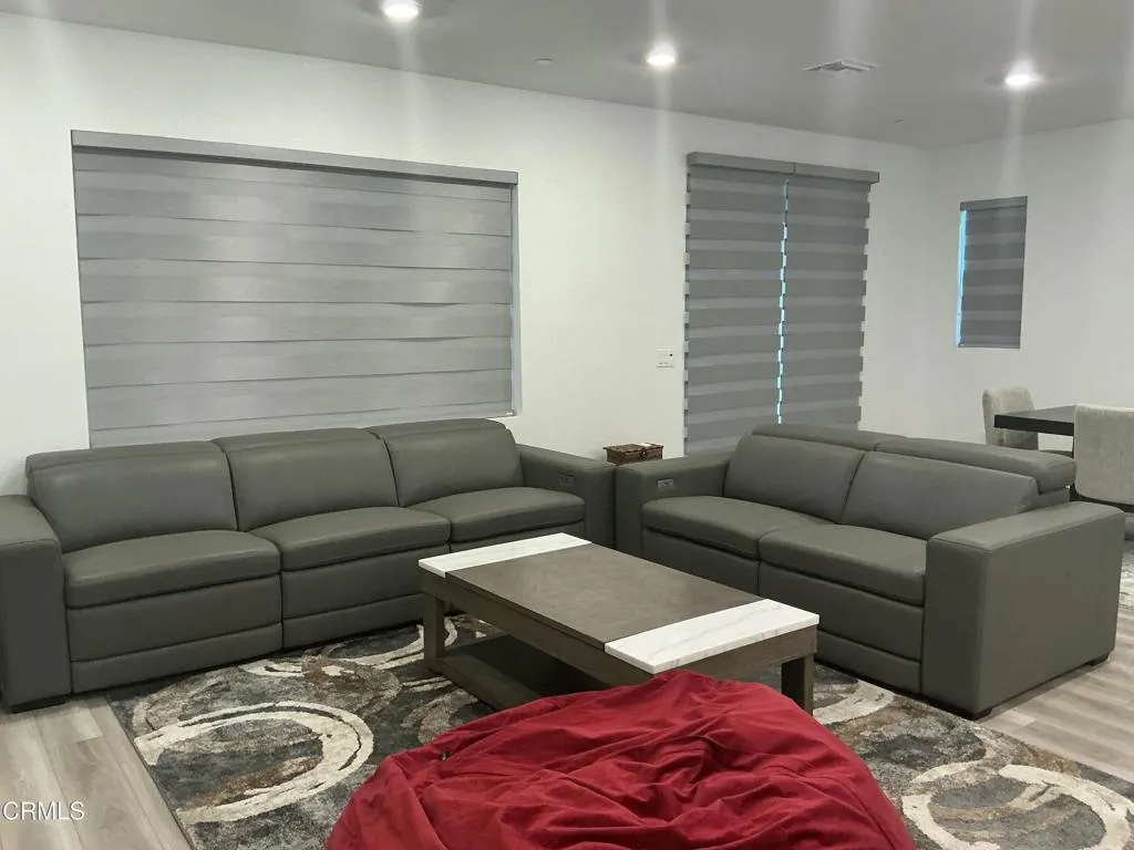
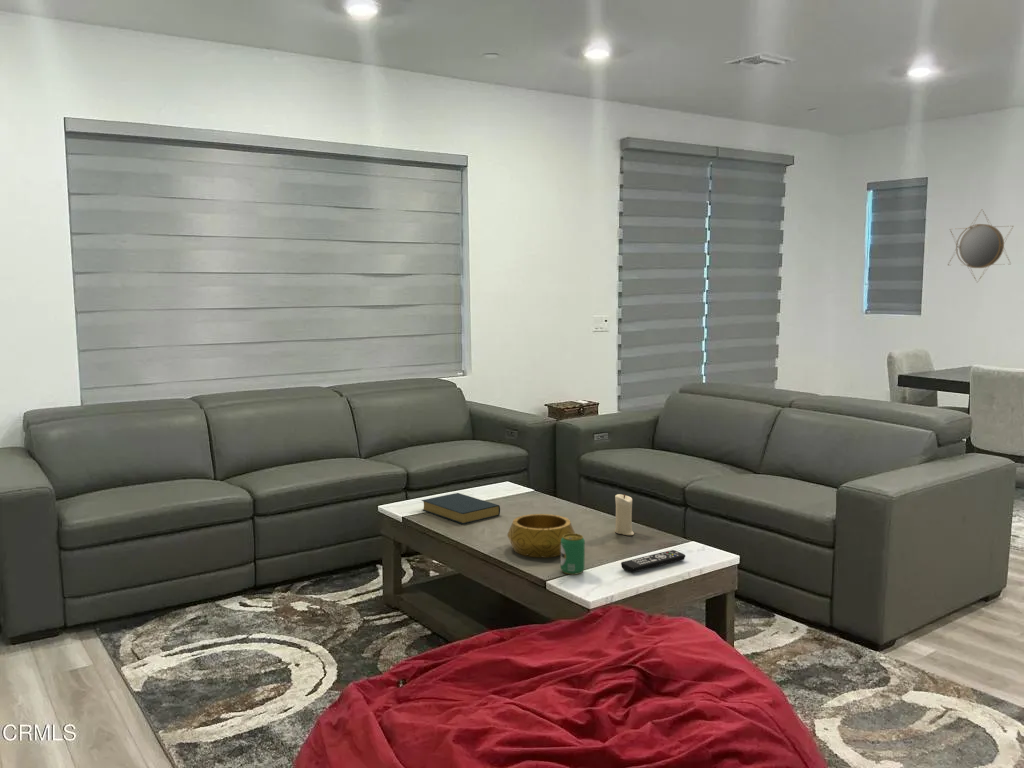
+ beverage can [560,533,586,576]
+ candle [614,493,635,536]
+ remote control [620,549,686,573]
+ decorative bowl [506,513,576,559]
+ home mirror [947,209,1014,284]
+ hardback book [421,492,501,525]
